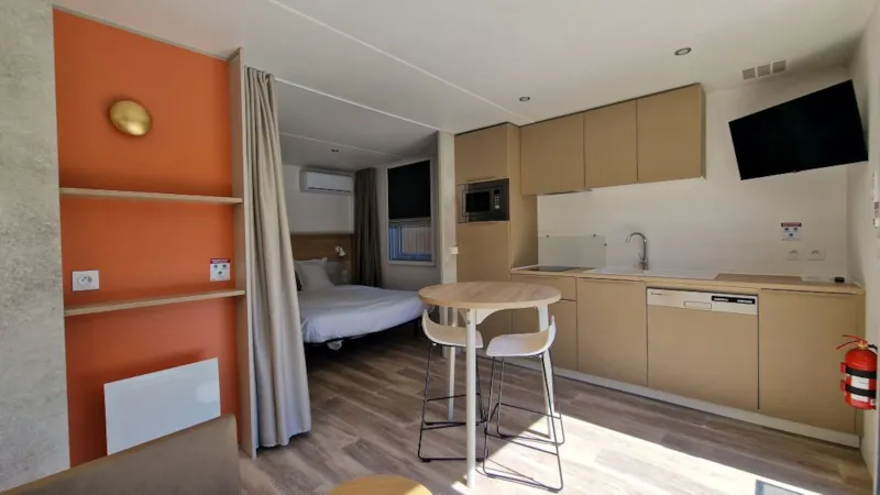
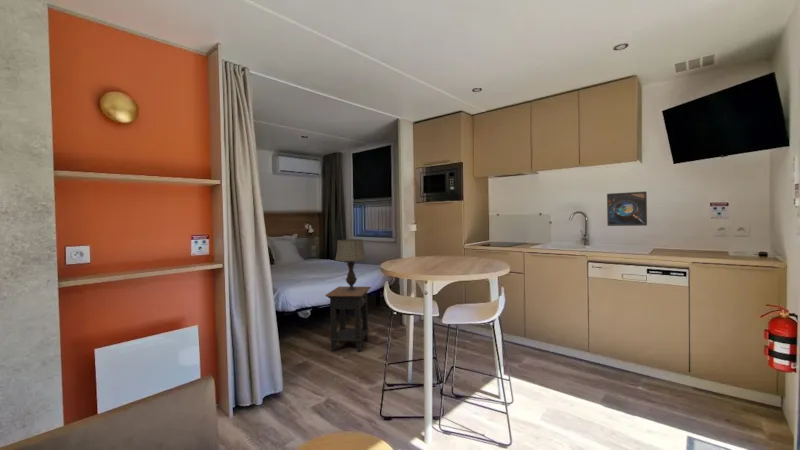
+ table lamp [334,238,367,291]
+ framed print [606,190,648,227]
+ side table [324,286,372,353]
